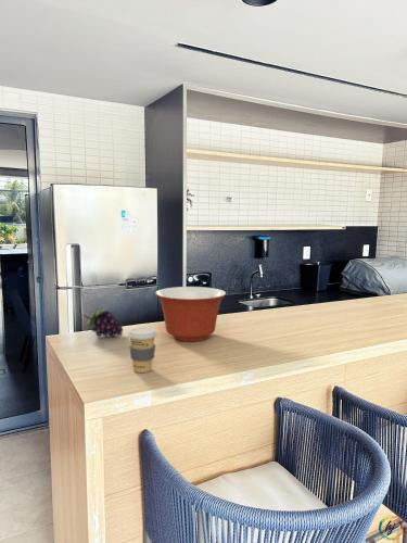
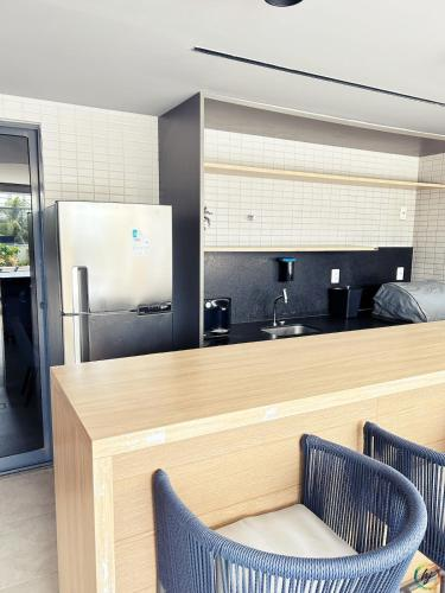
- coffee cup [126,327,158,374]
- fruit [82,306,124,338]
- mixing bowl [154,286,227,342]
